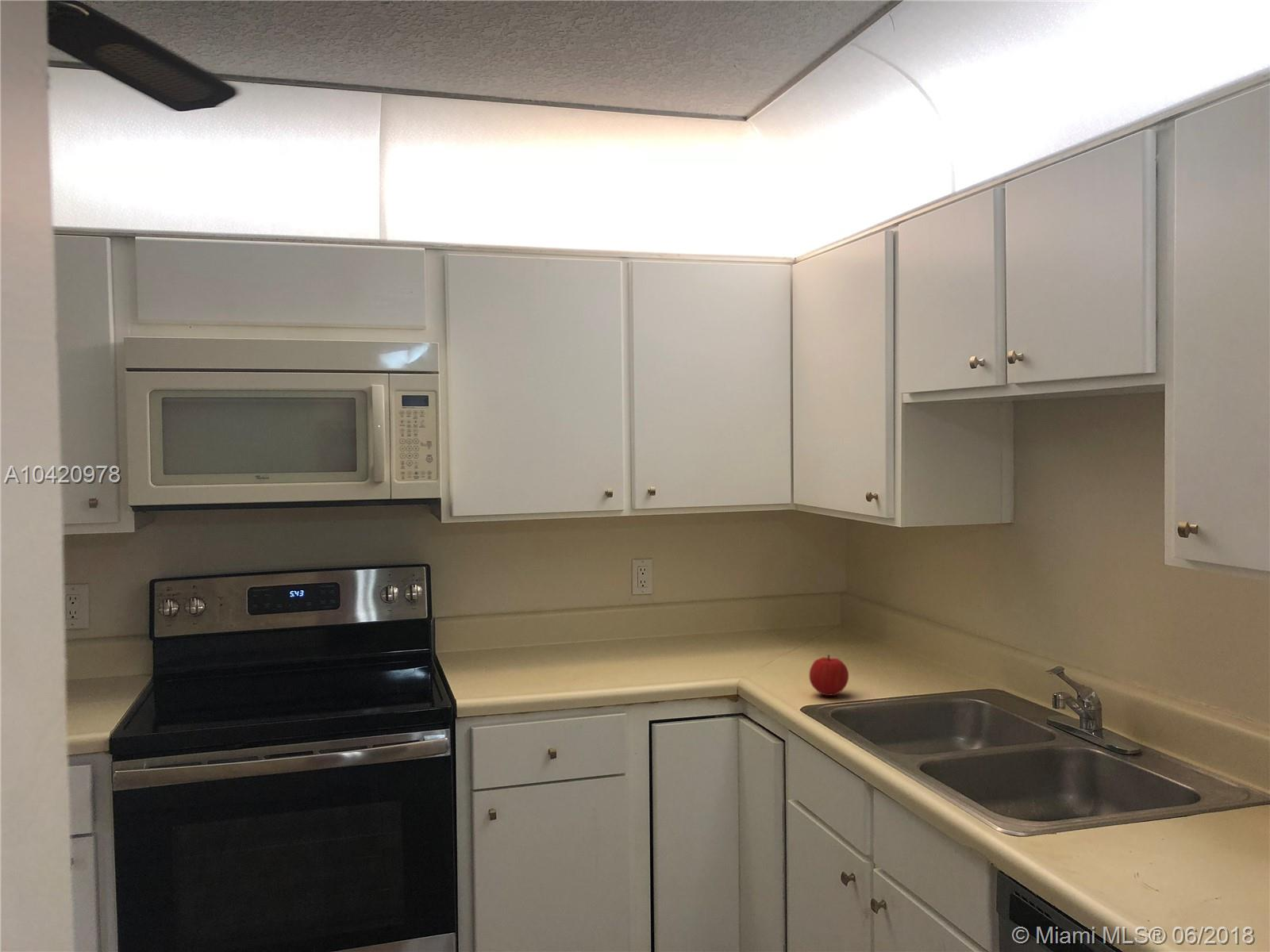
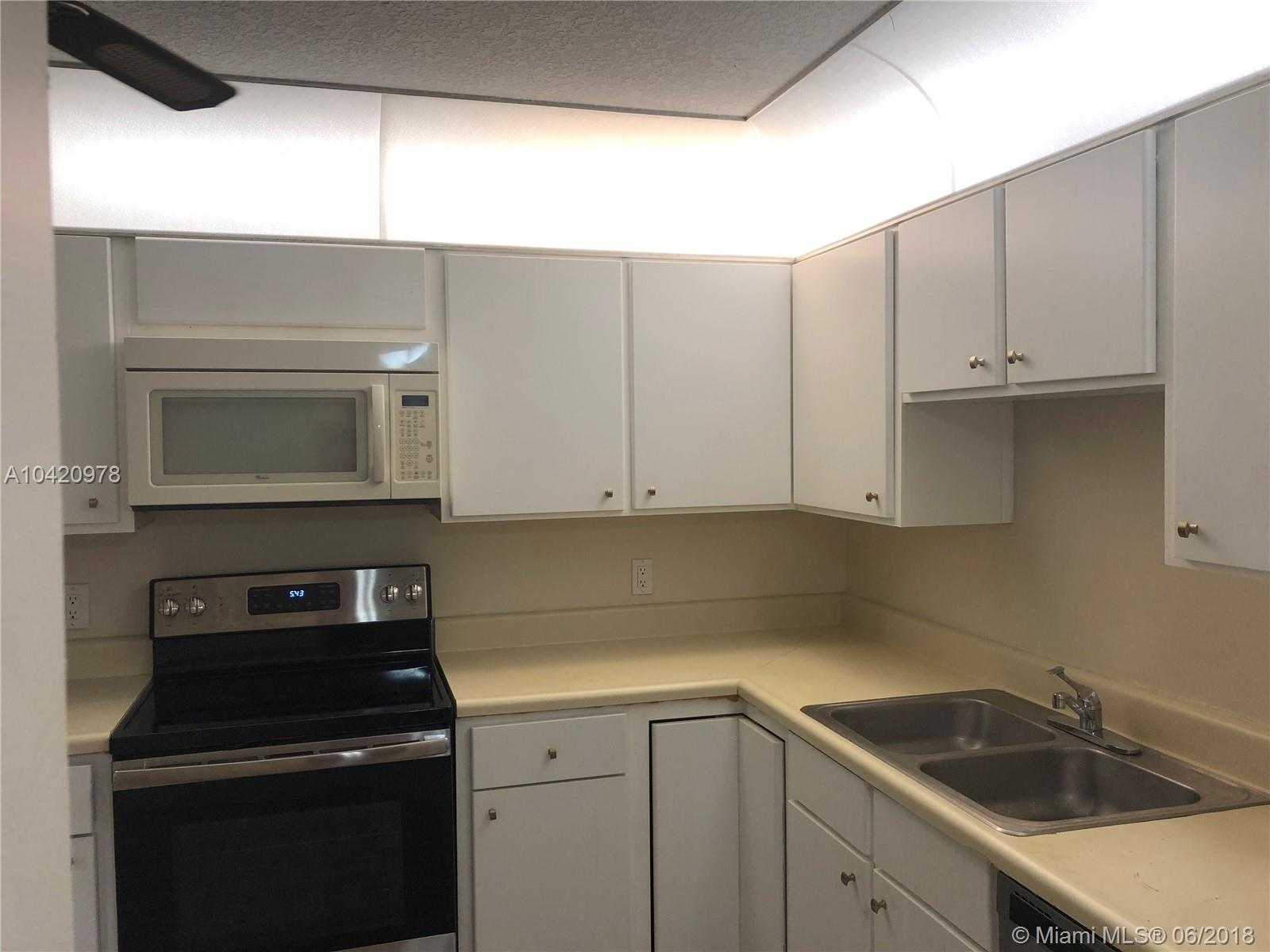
- fruit [808,654,849,697]
